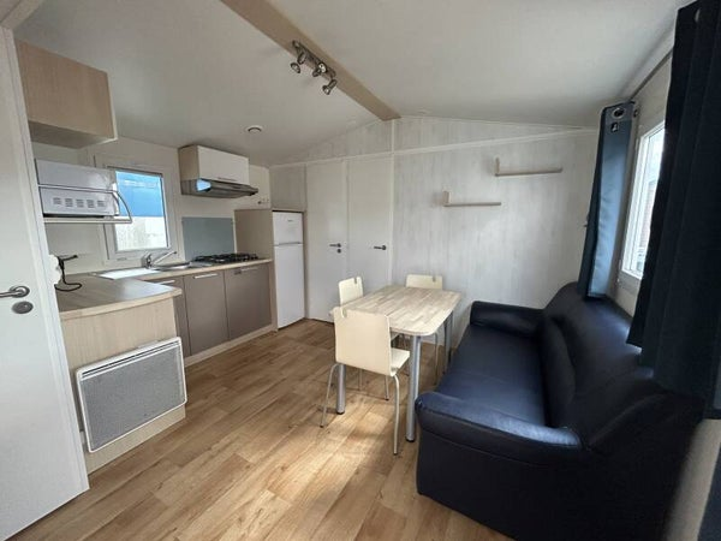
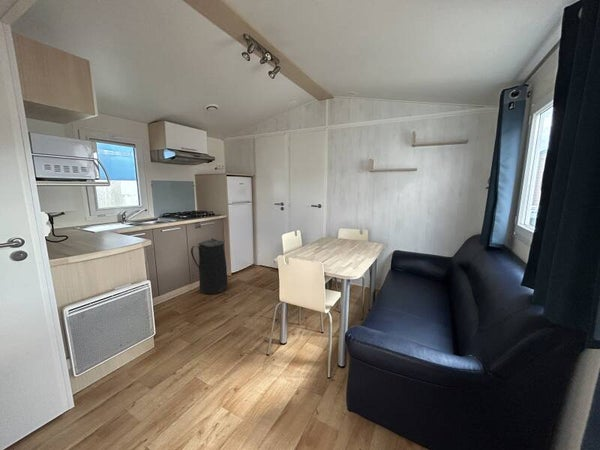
+ trash can [190,237,228,295]
